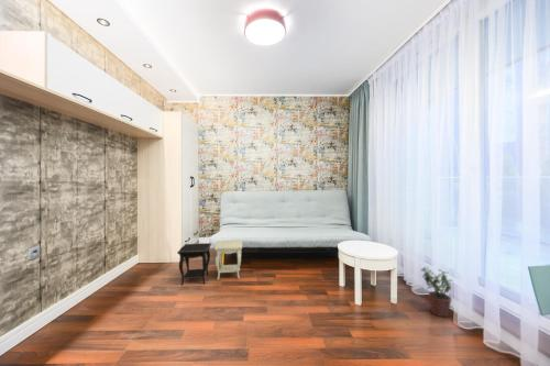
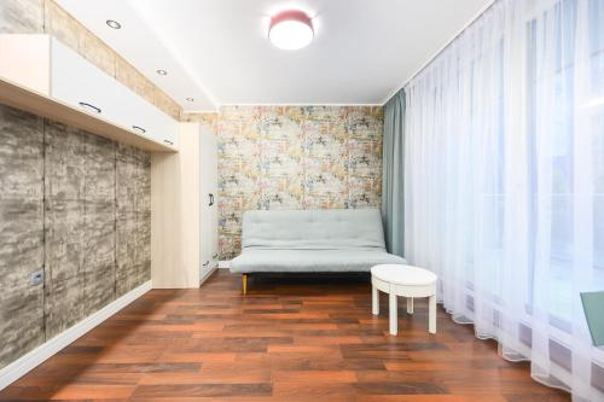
- potted plant [420,266,453,318]
- side table [176,240,244,286]
